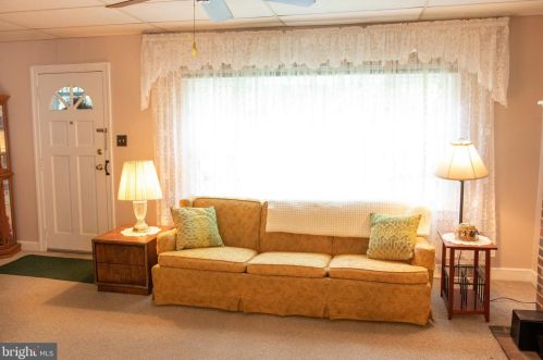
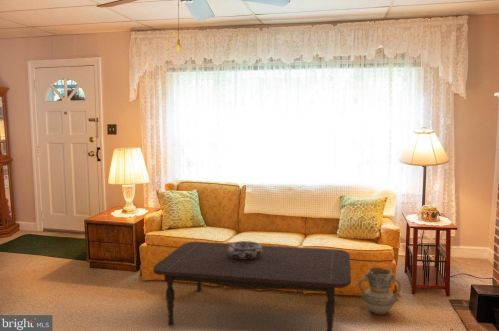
+ coffee table [152,241,352,331]
+ ceramic jug [357,266,403,315]
+ decorative bowl [228,240,262,259]
